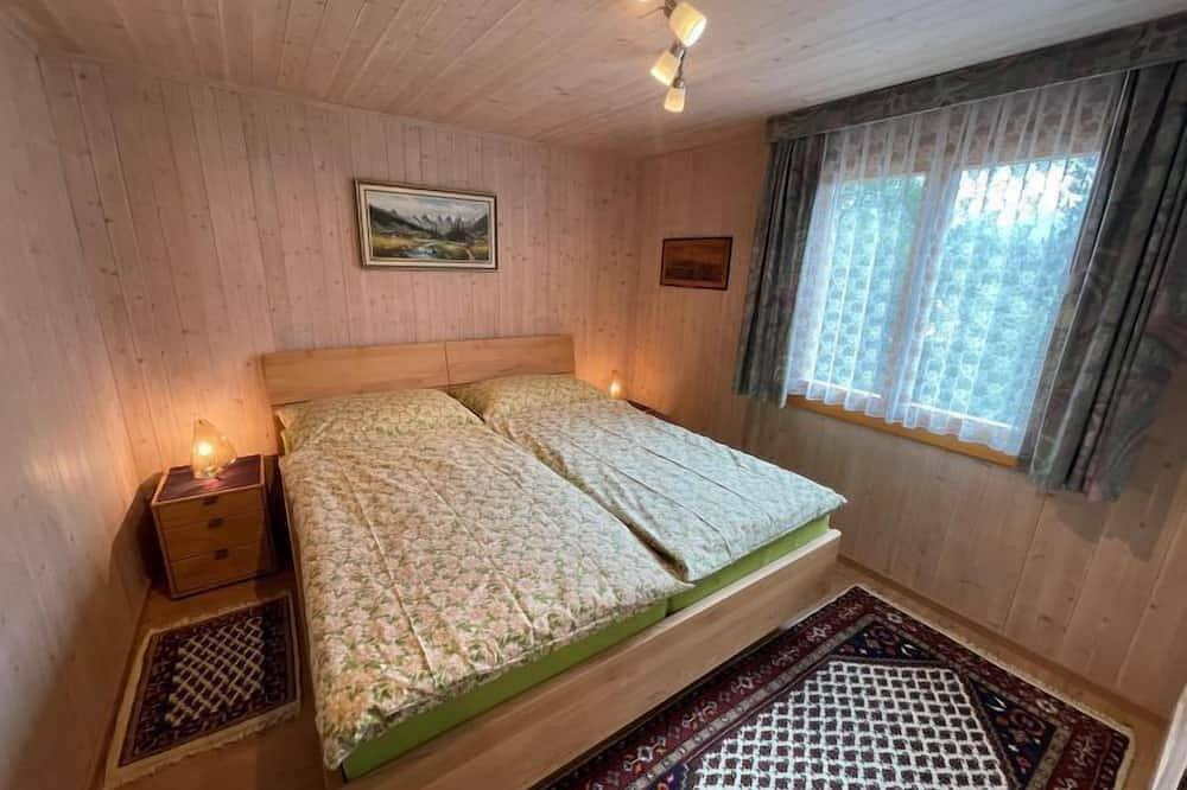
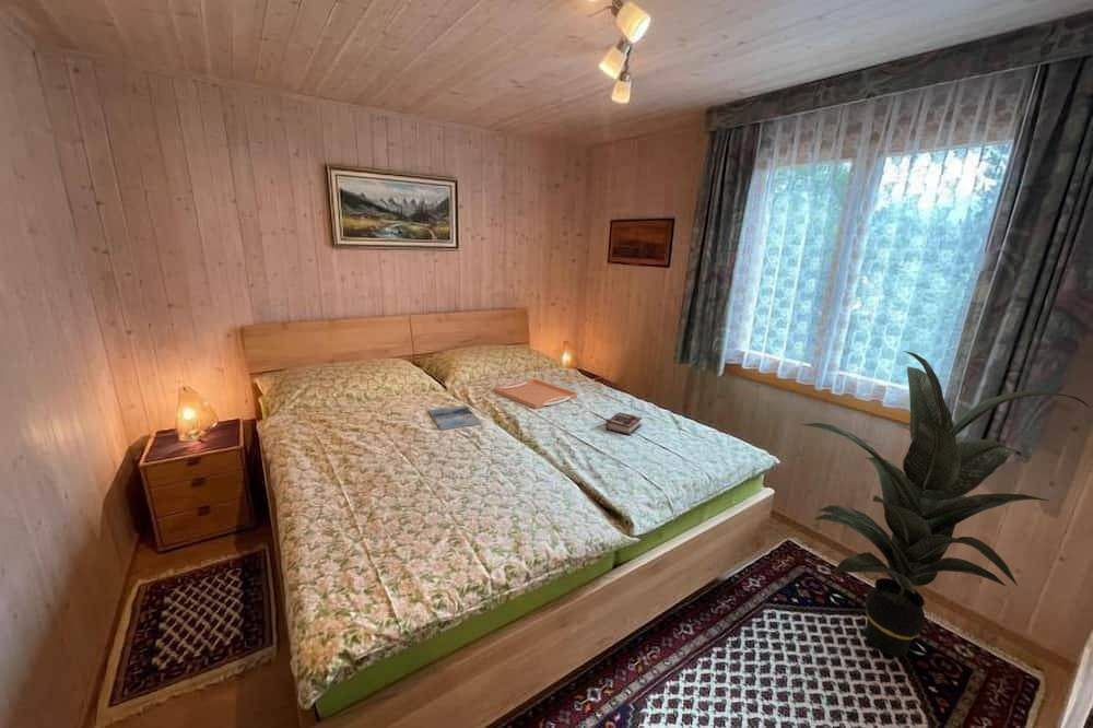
+ serving tray [493,378,578,410]
+ magazine [427,404,483,431]
+ indoor plant [800,350,1092,658]
+ book [604,411,643,436]
